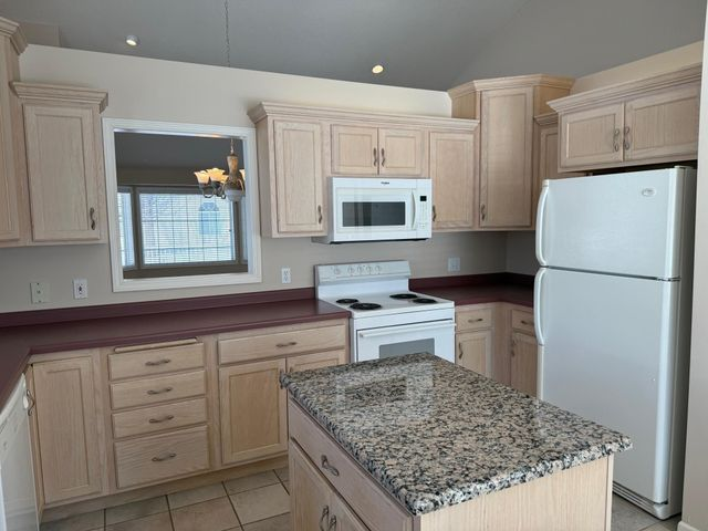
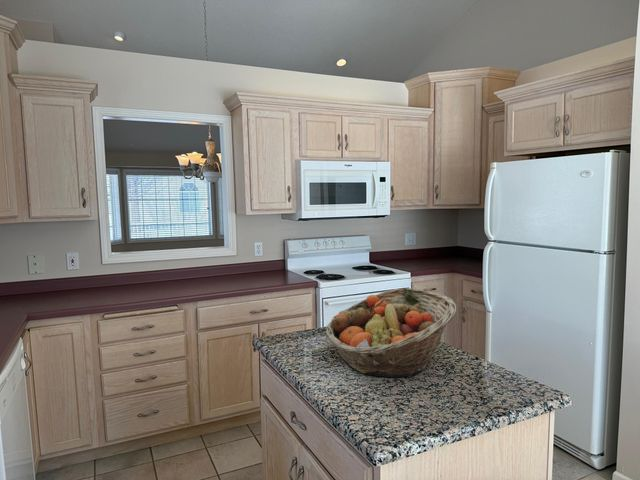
+ fruit basket [325,287,457,378]
